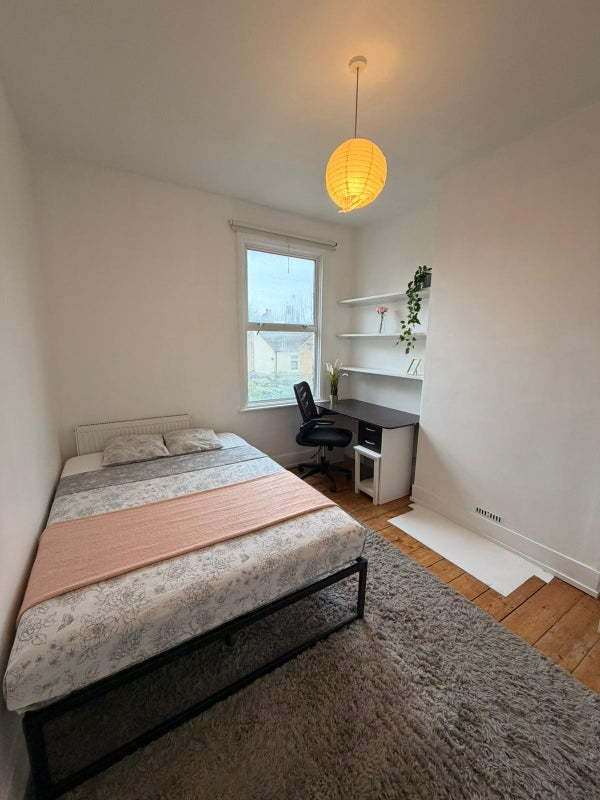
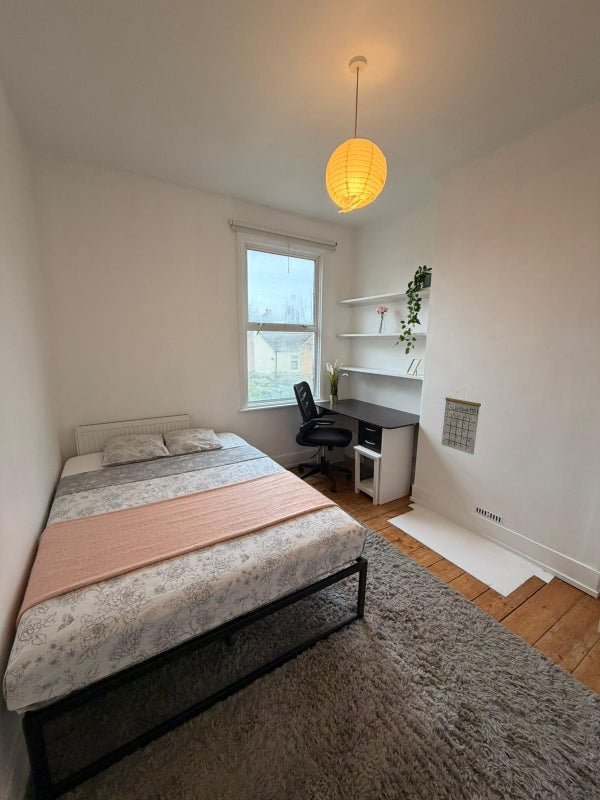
+ calendar [441,388,482,456]
